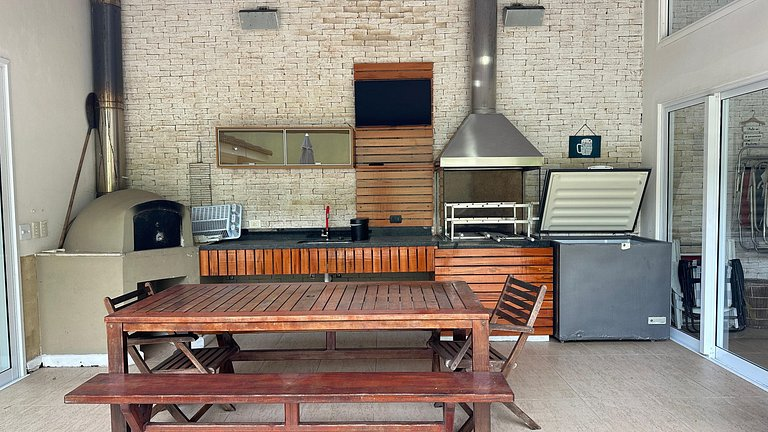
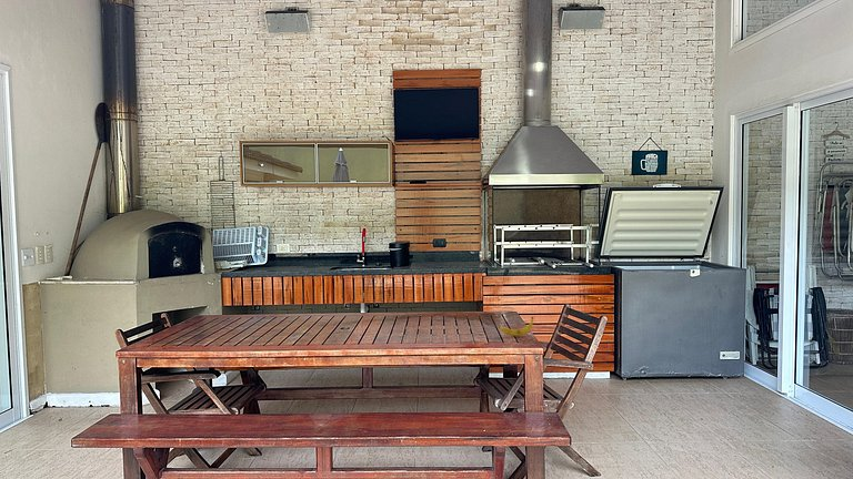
+ banana [498,316,534,337]
